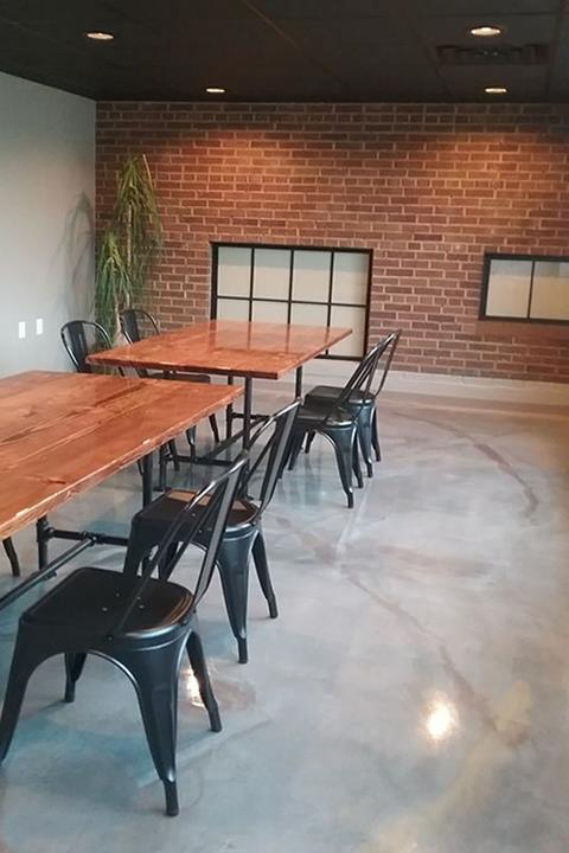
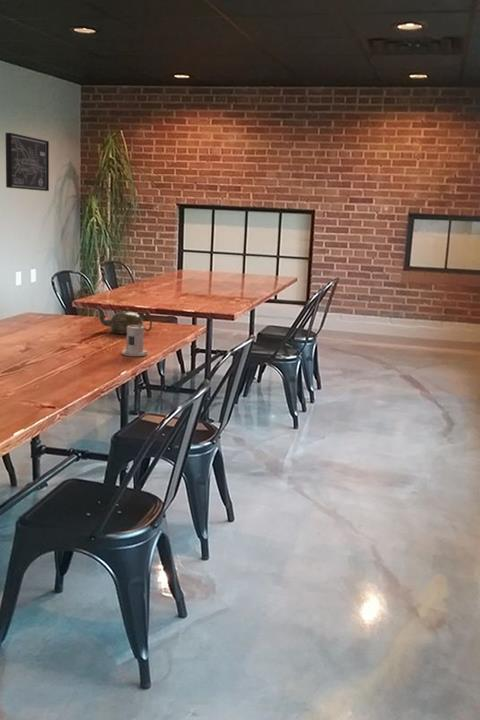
+ candle [121,323,148,357]
+ wall art [5,132,50,192]
+ teapot [94,305,153,335]
